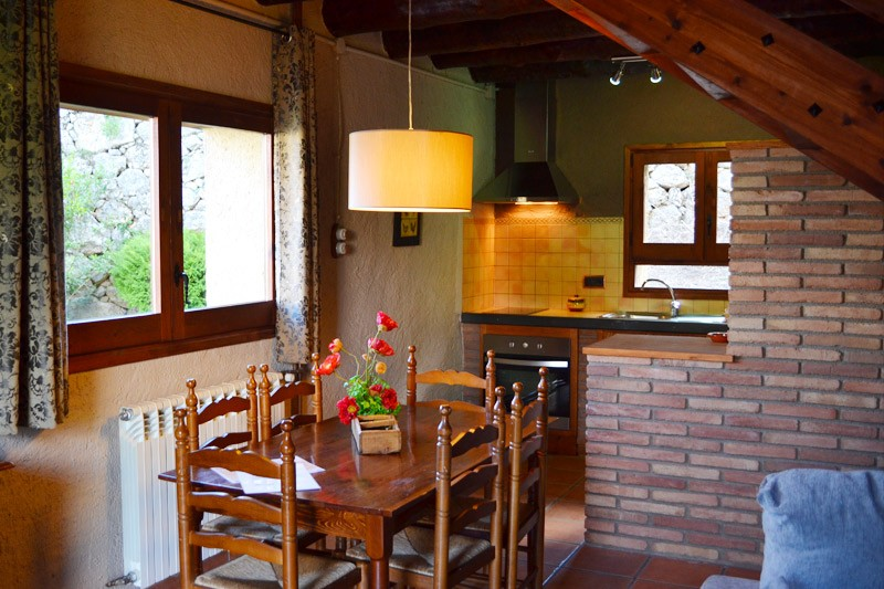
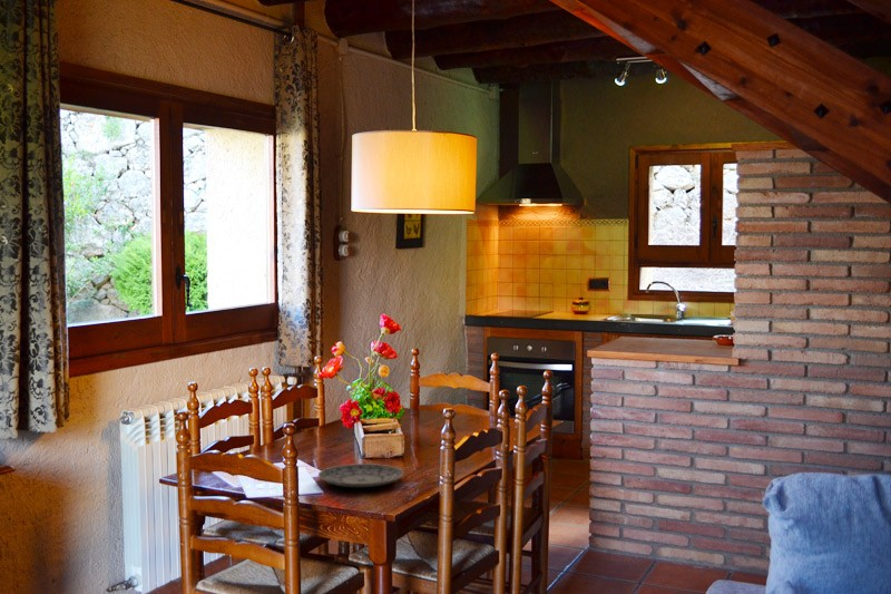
+ plate [317,462,405,488]
